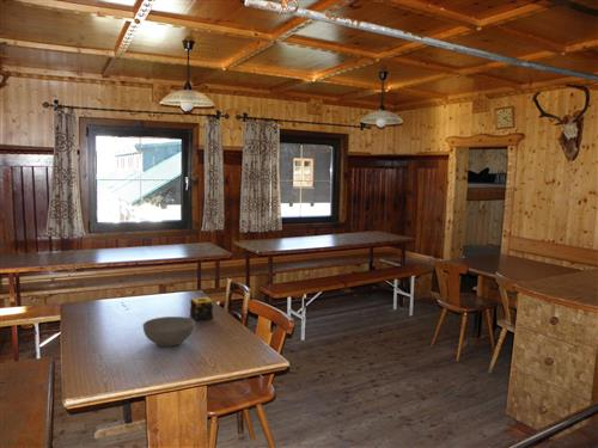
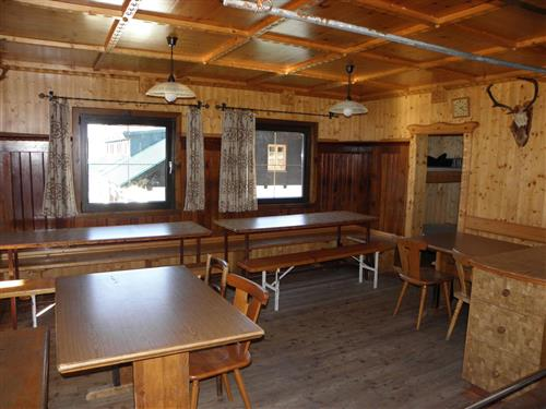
- bowl [141,315,196,348]
- candle [189,296,214,321]
